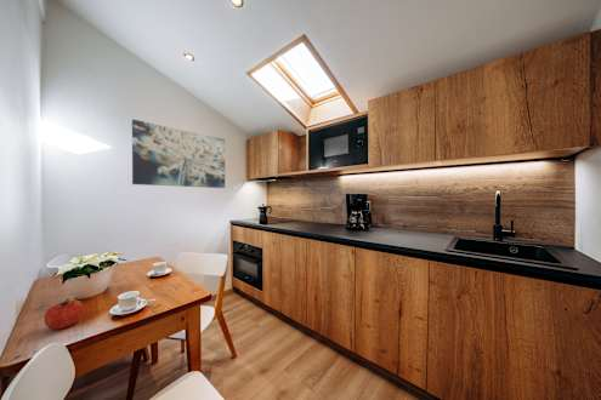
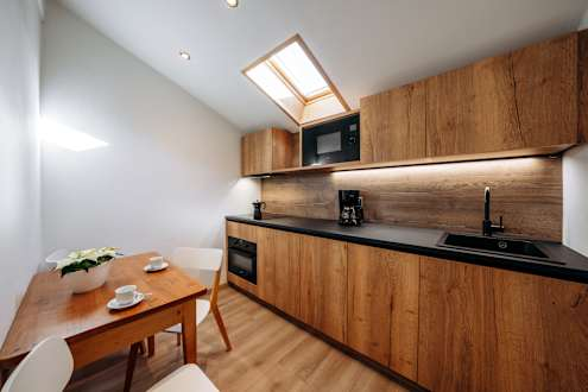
- wall art [131,118,226,189]
- apple [42,297,85,331]
